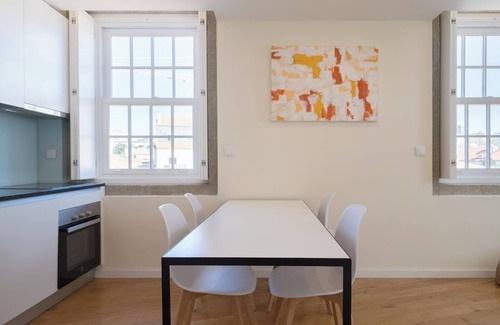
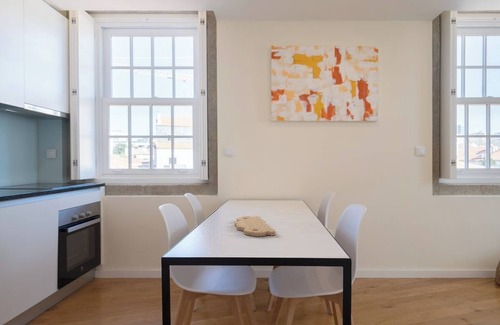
+ cutting board [234,215,277,237]
